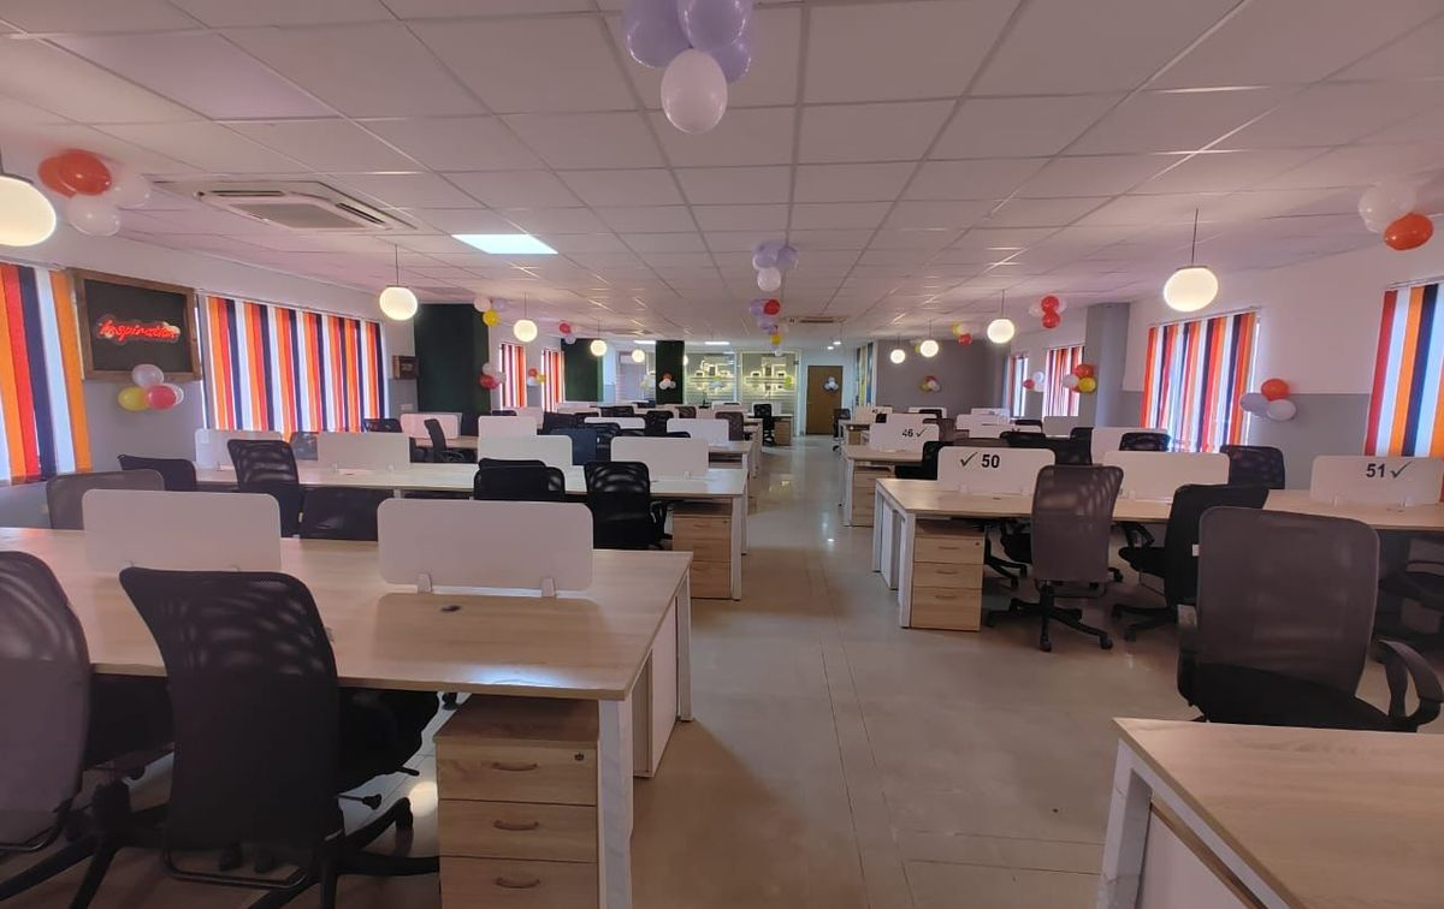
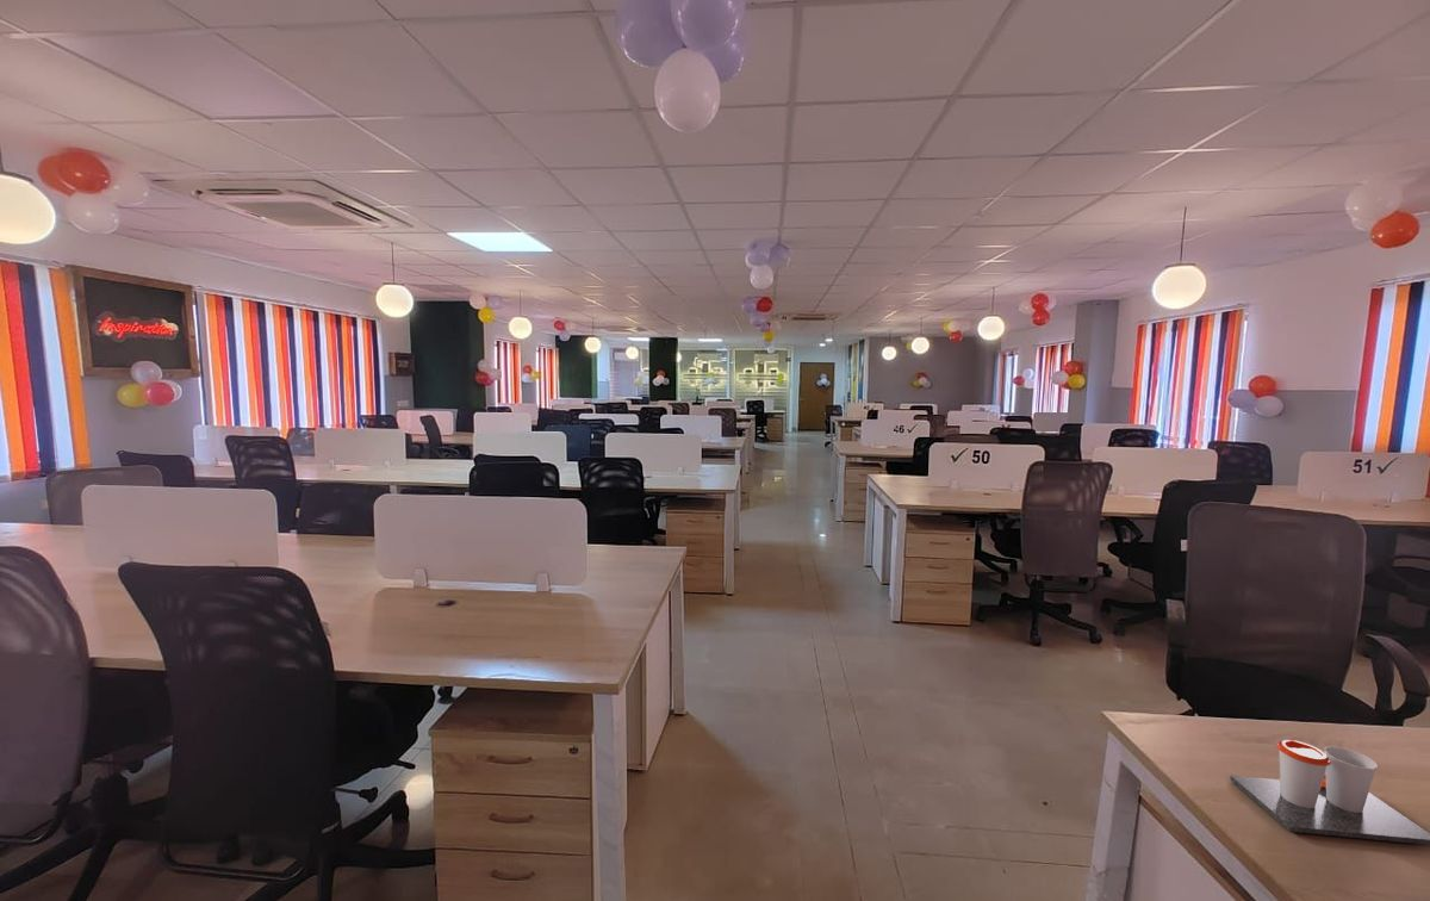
+ cup [1229,739,1430,846]
